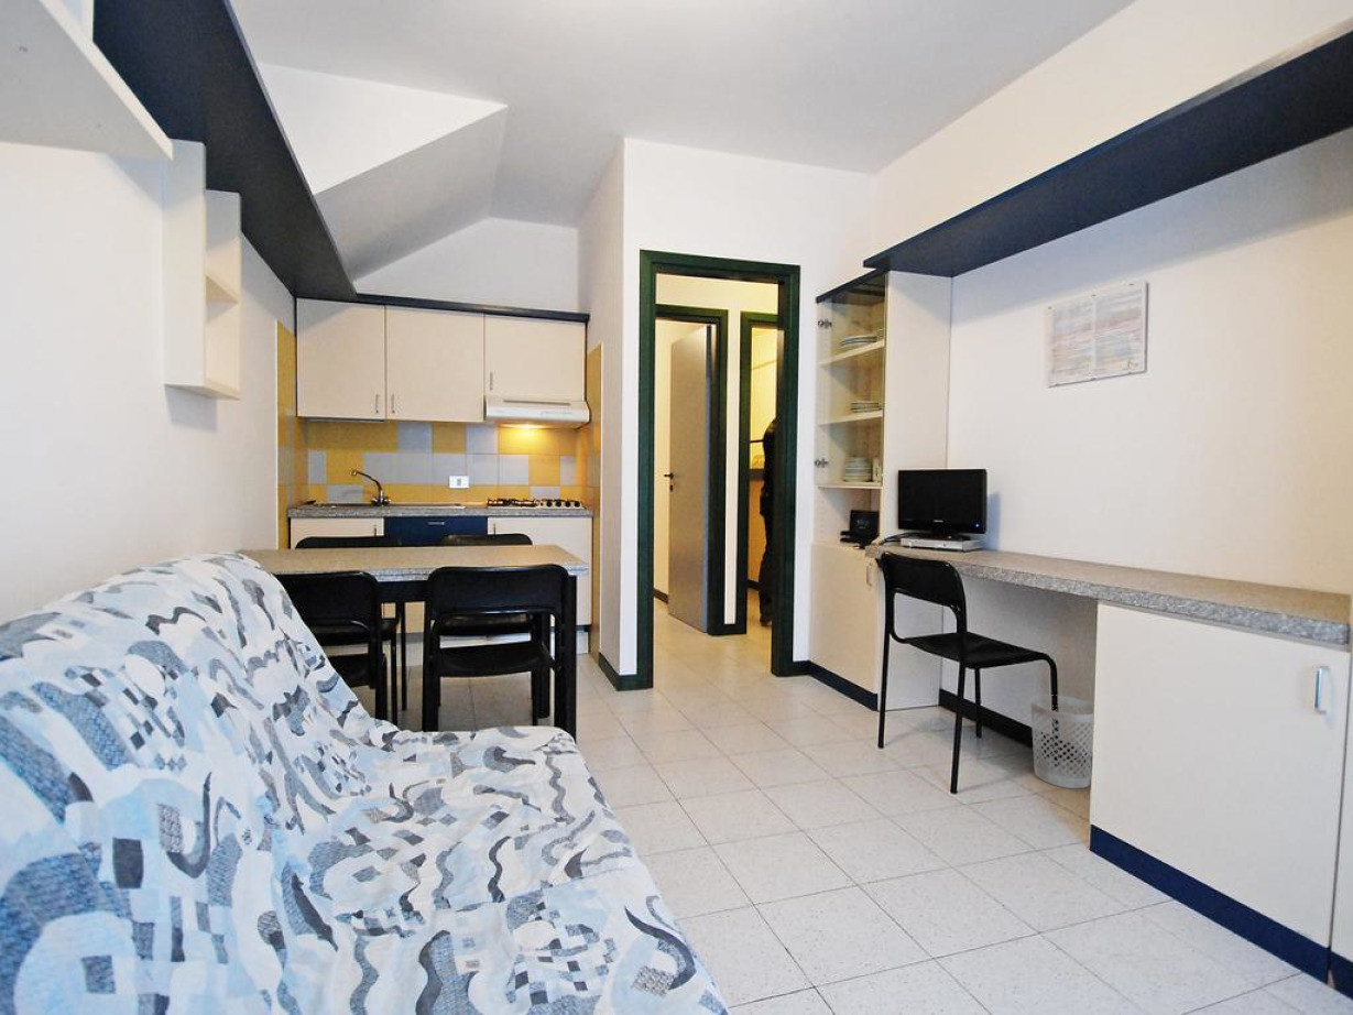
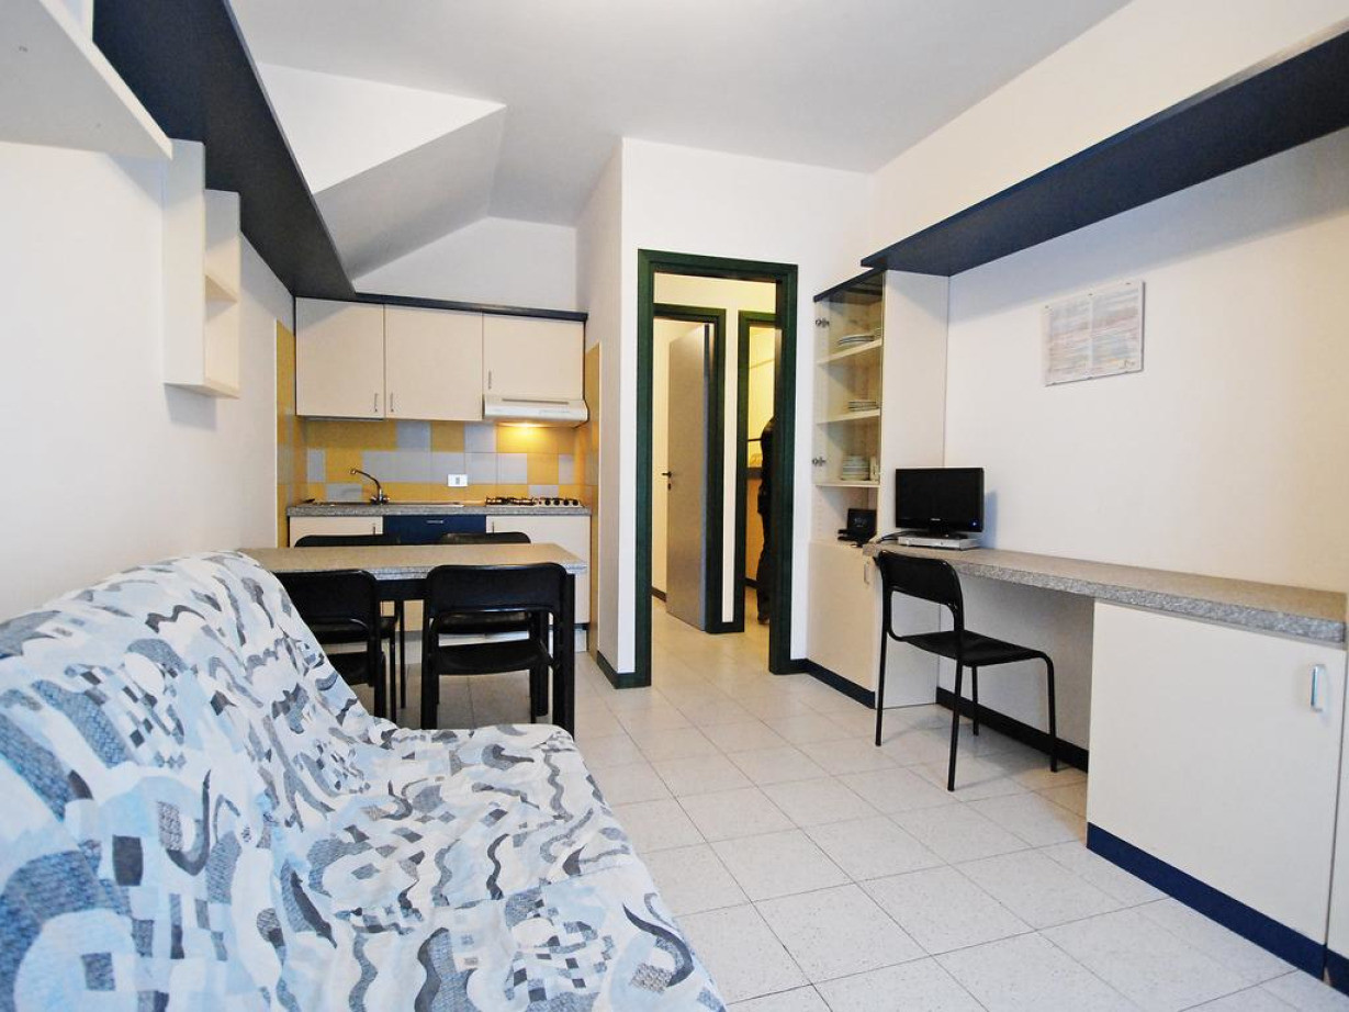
- wastebasket [1029,694,1094,789]
